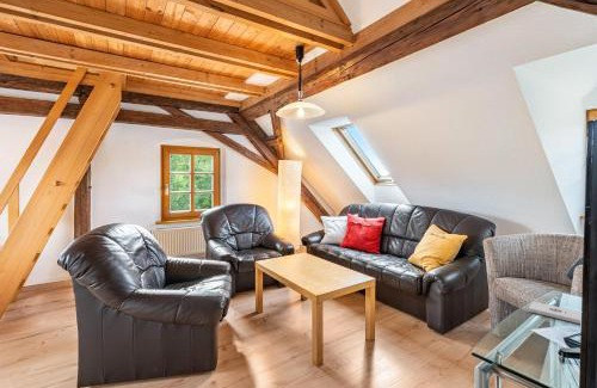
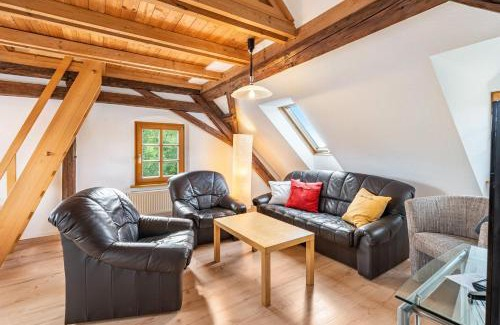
- notepad [528,301,581,325]
